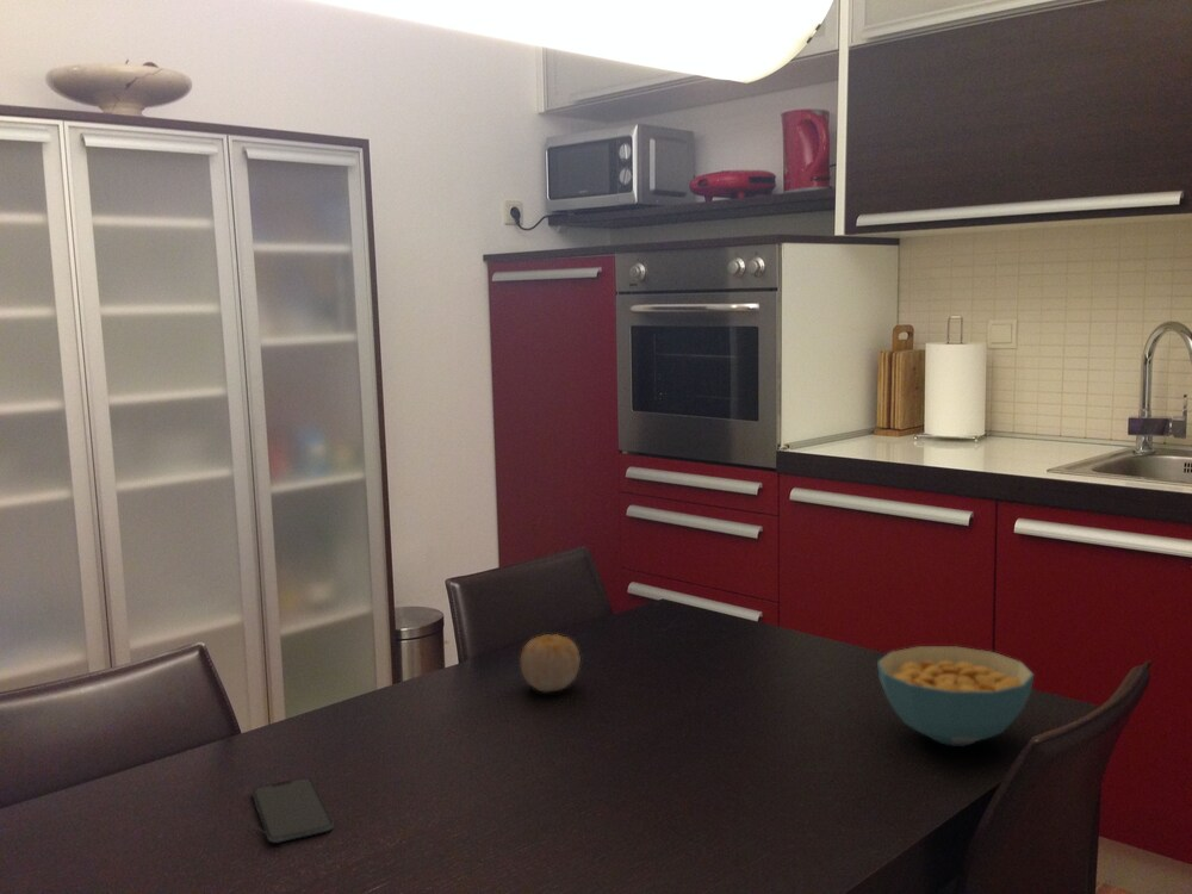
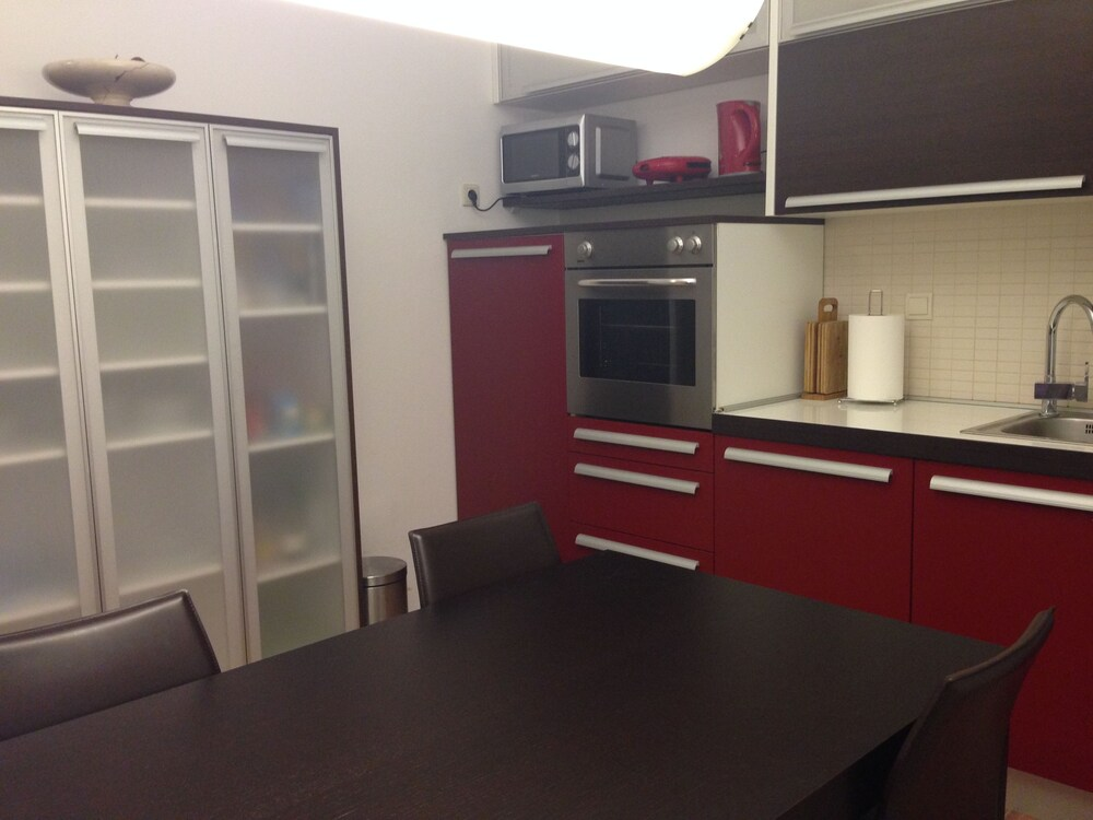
- smartphone [252,777,334,844]
- cereal bowl [876,645,1035,747]
- fruit [520,633,582,694]
